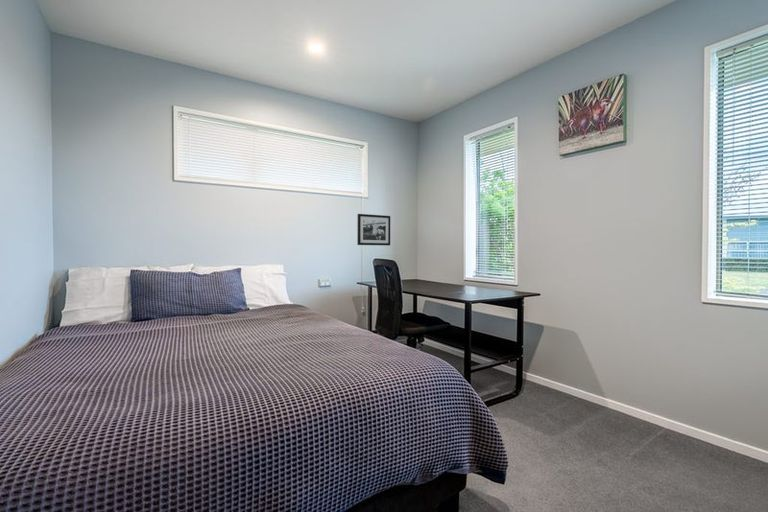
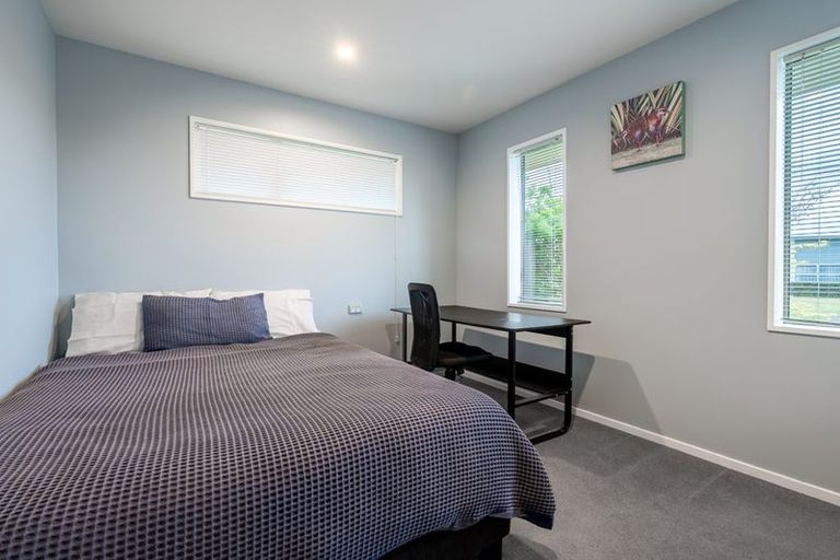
- picture frame [356,213,391,246]
